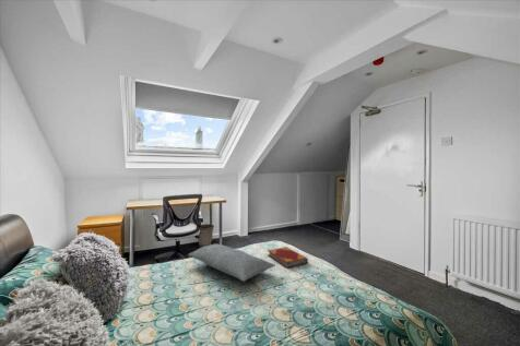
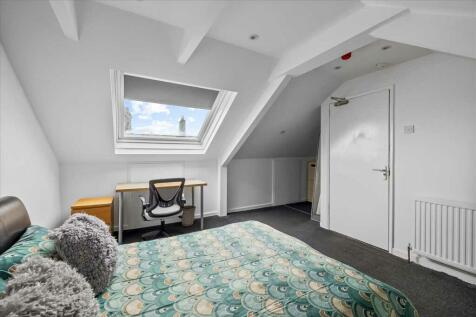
- pillow [187,242,276,283]
- hardback book [267,246,309,270]
